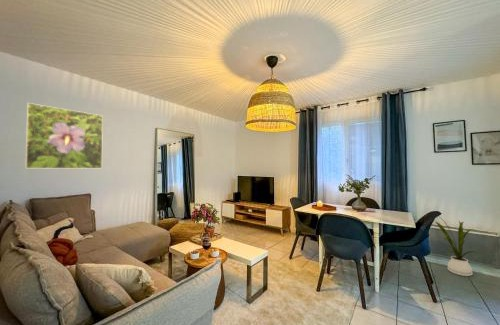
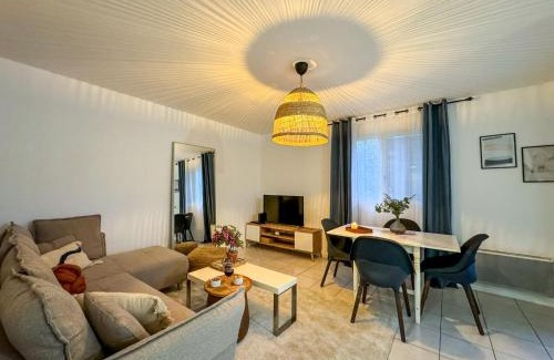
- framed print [24,102,104,169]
- house plant [435,216,480,277]
